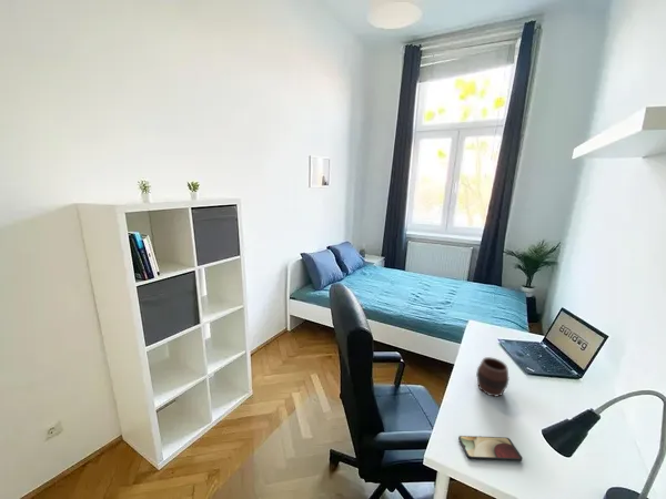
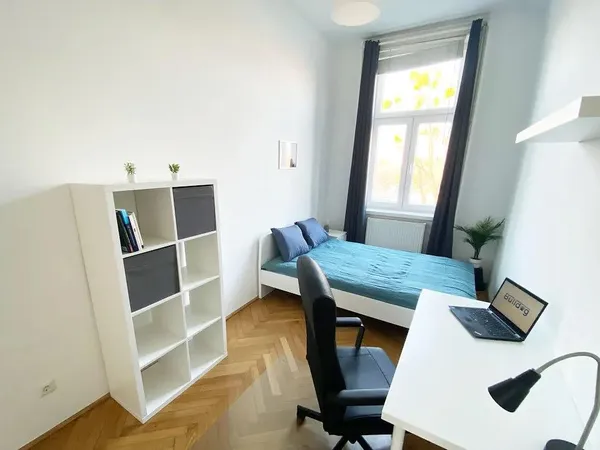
- smartphone [457,435,524,462]
- cup [475,356,511,398]
